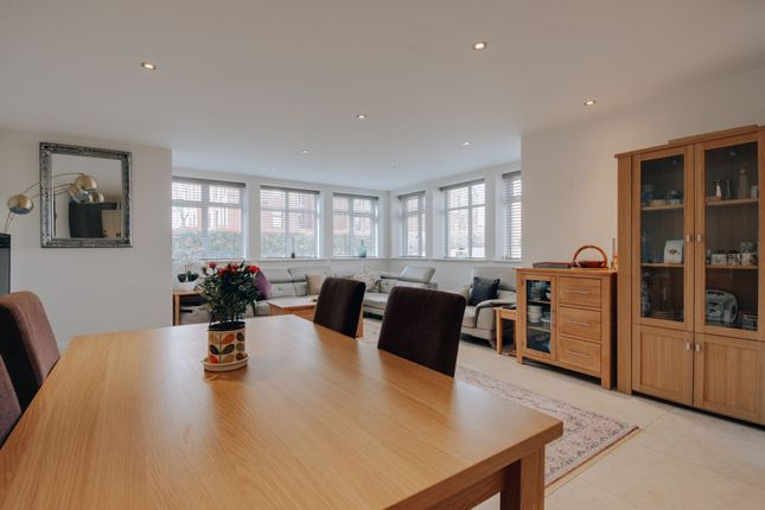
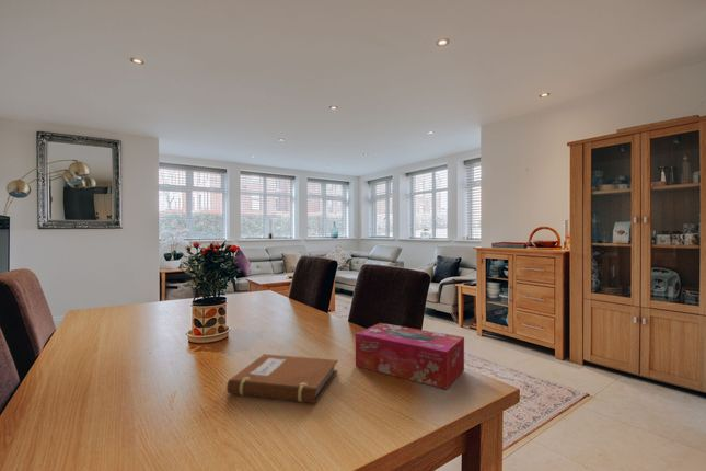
+ notebook [225,353,338,404]
+ tissue box [355,322,465,390]
